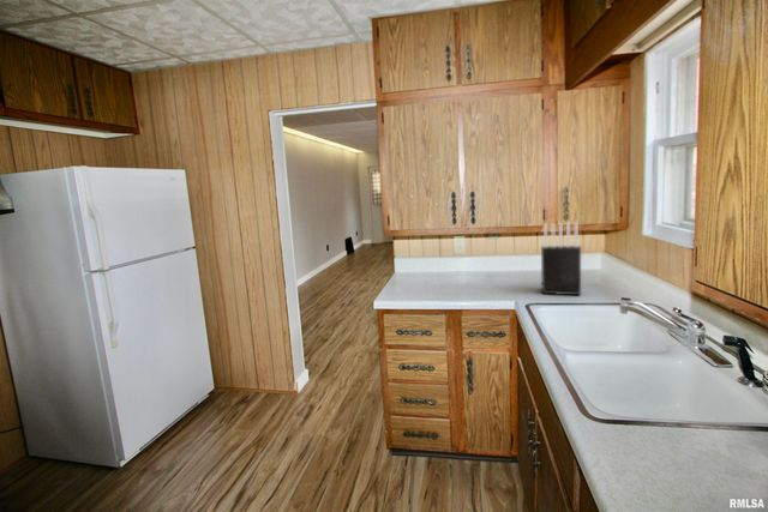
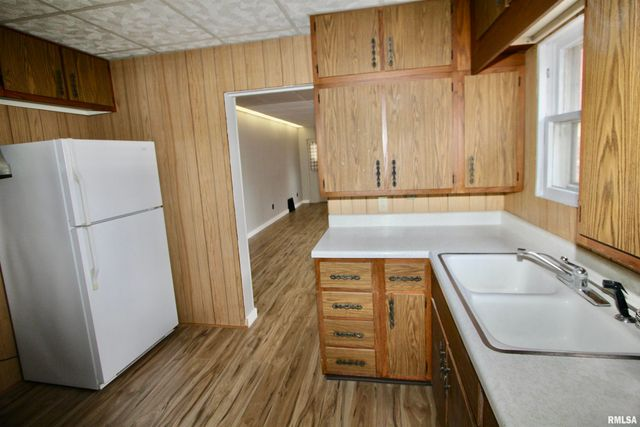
- knife block [540,221,582,296]
